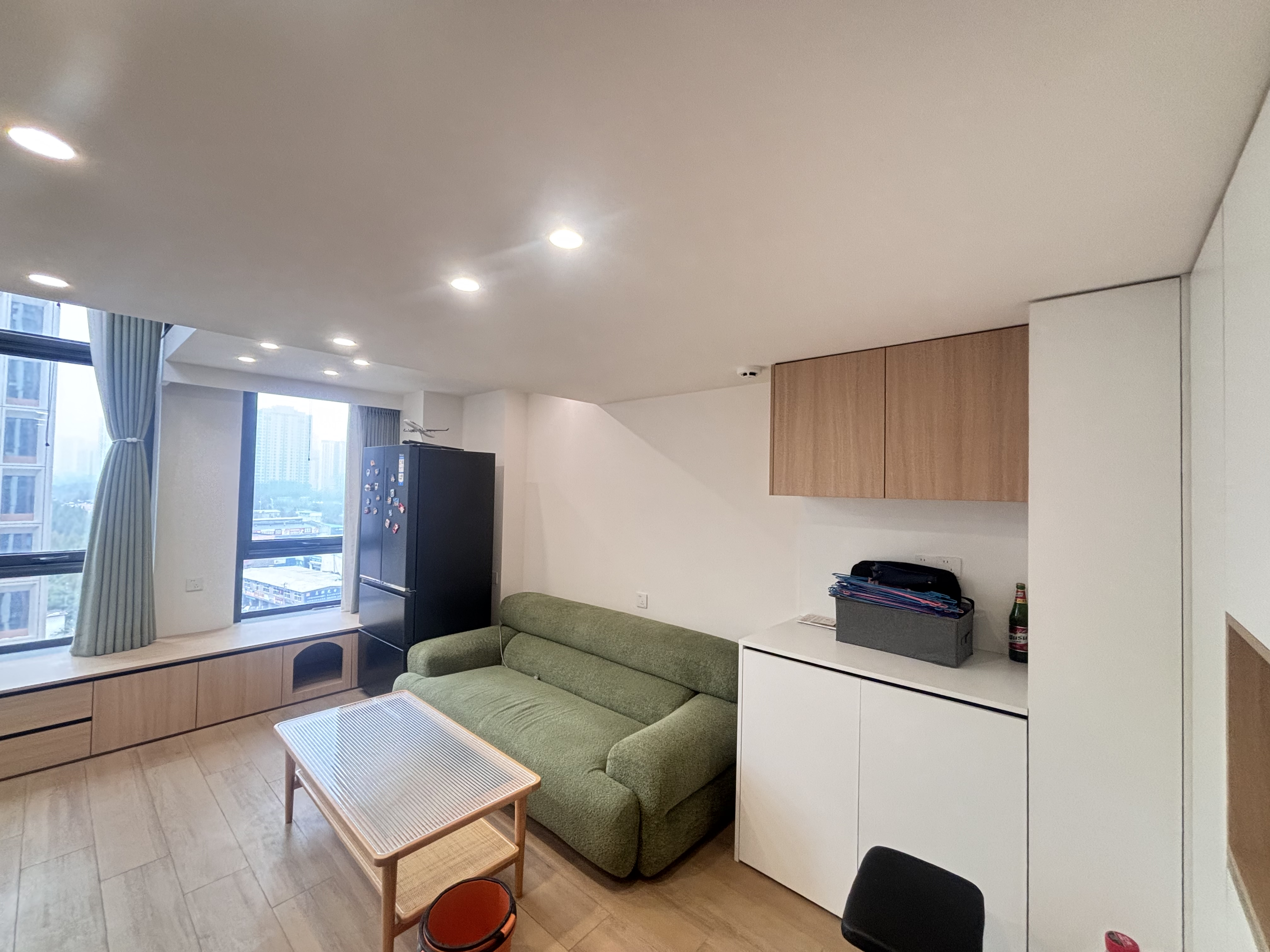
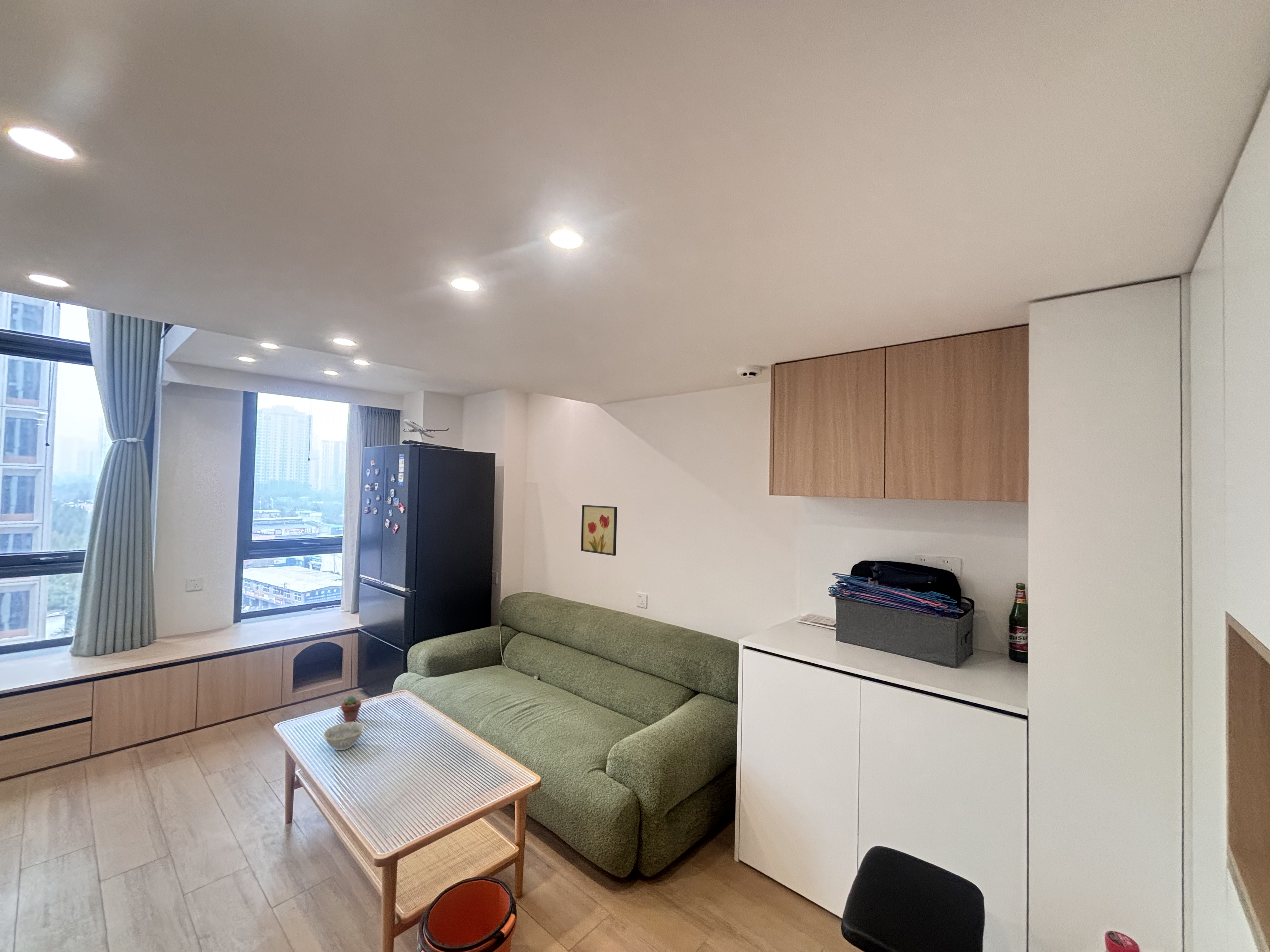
+ bowl [323,722,364,751]
+ wall art [581,505,617,556]
+ potted succulent [341,695,362,722]
